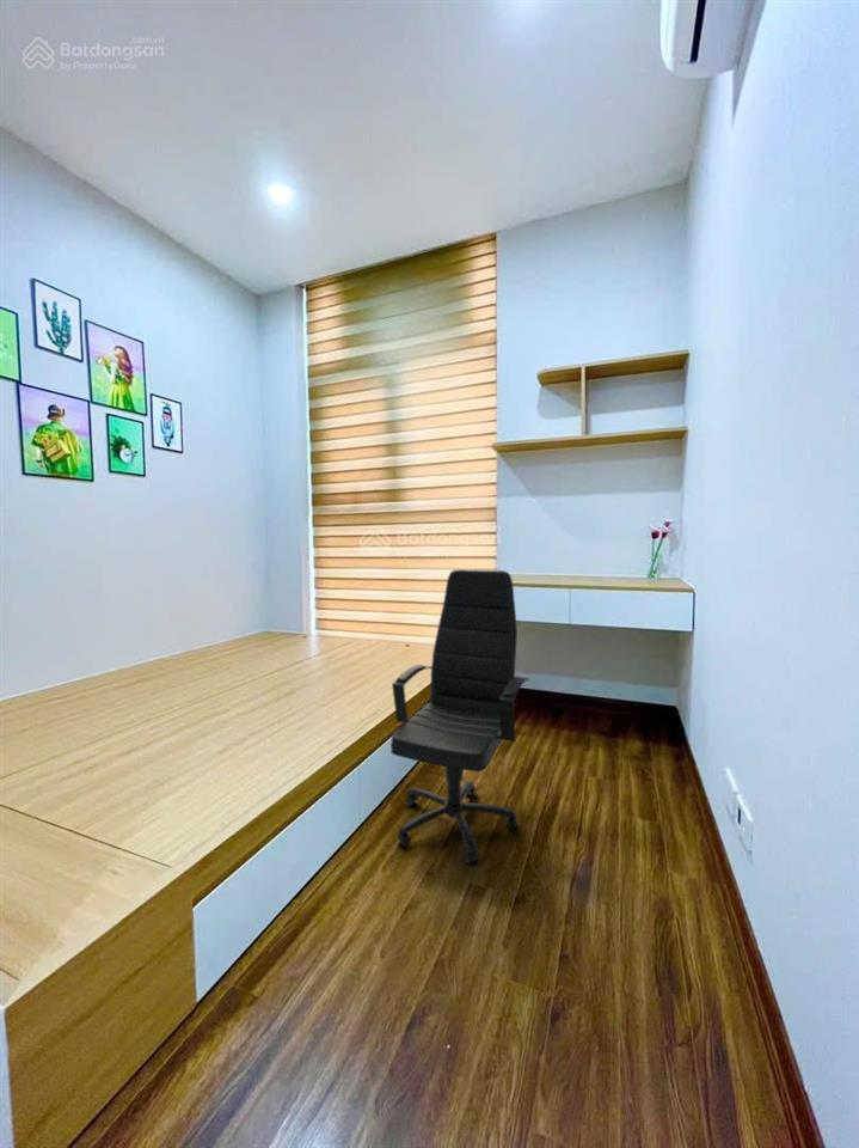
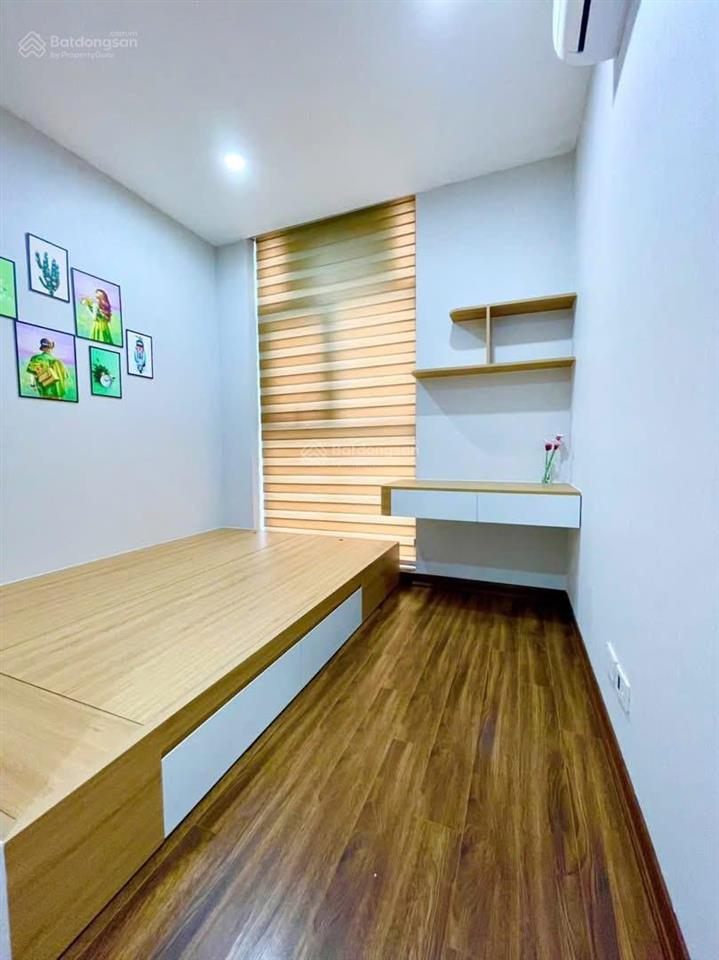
- office chair [389,568,529,866]
